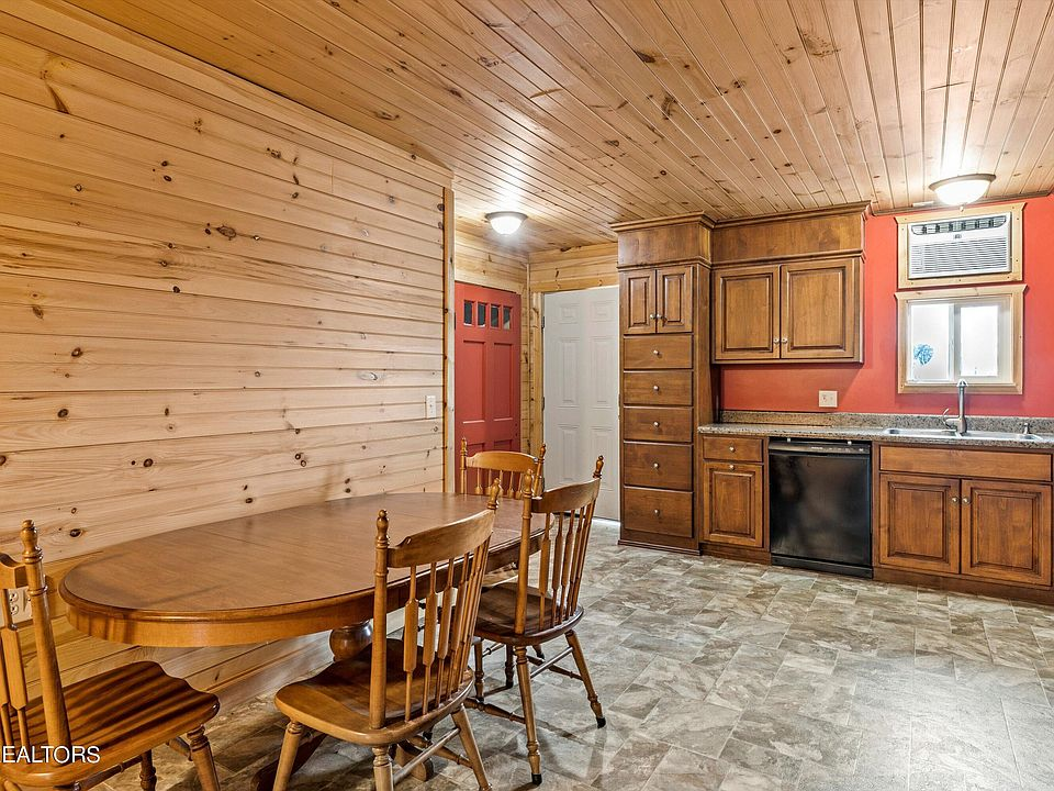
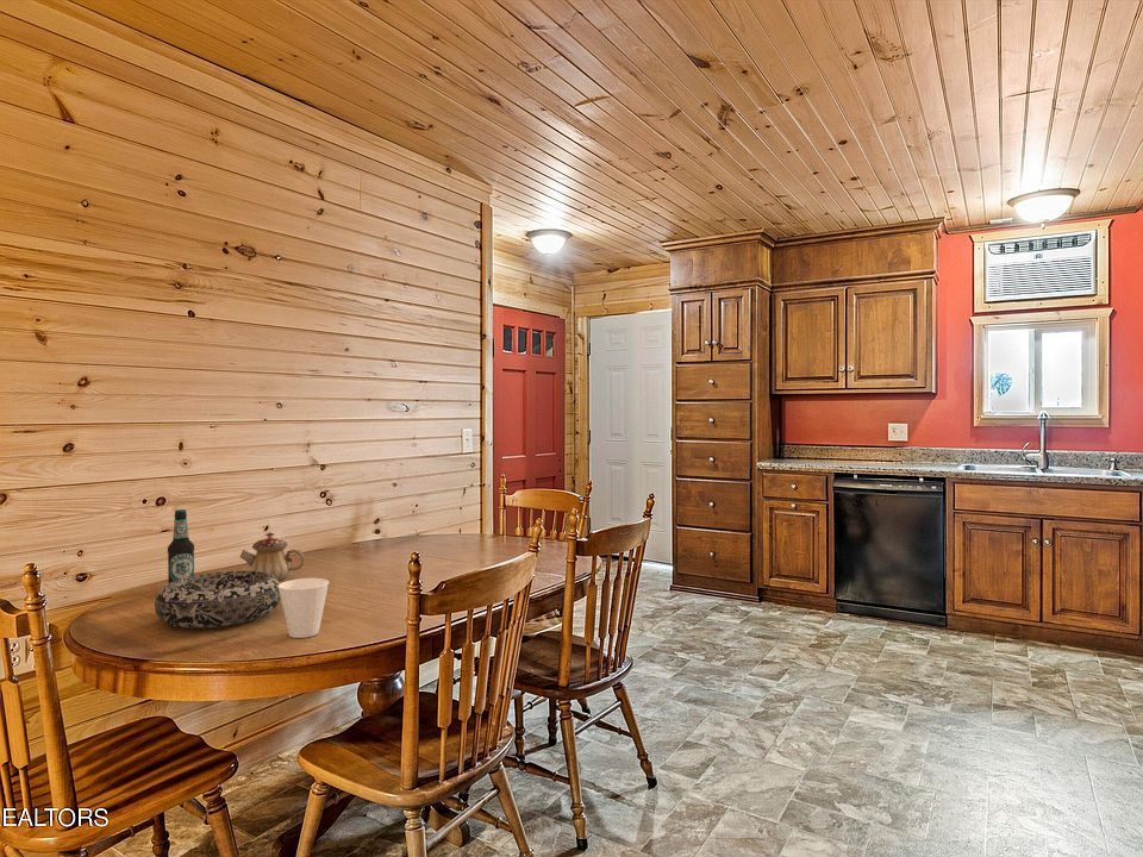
+ cup [277,577,330,639]
+ bottle [167,508,195,584]
+ decorative bowl [154,569,281,630]
+ teapot [239,531,306,582]
